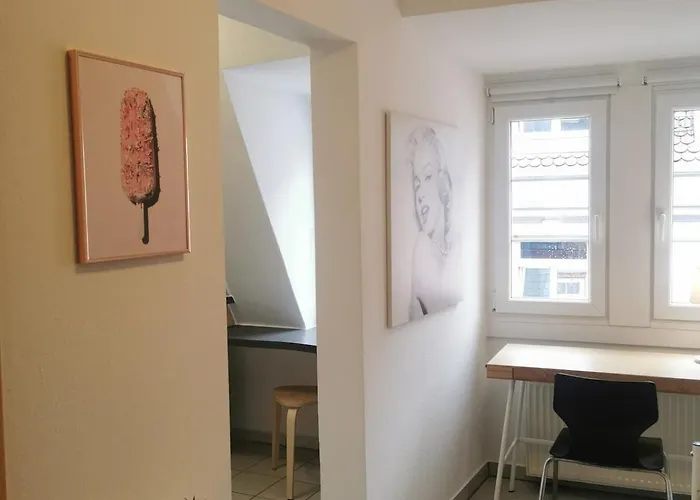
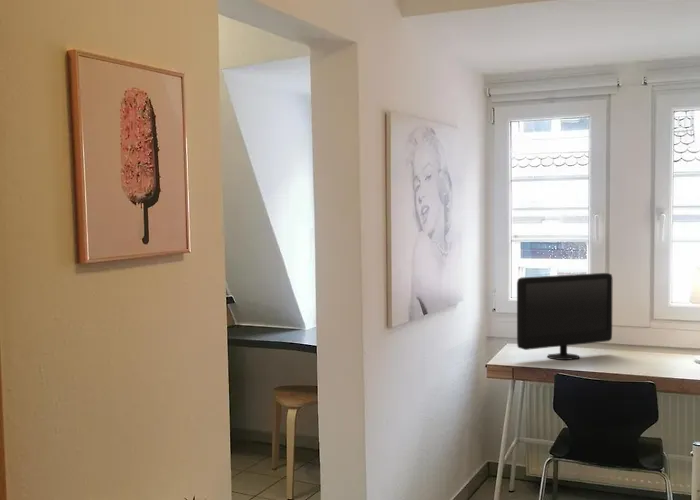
+ computer monitor [516,272,614,361]
